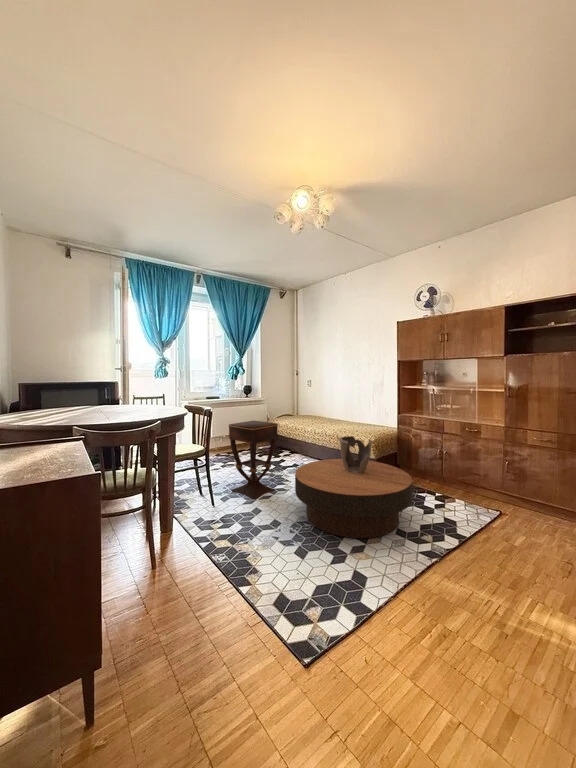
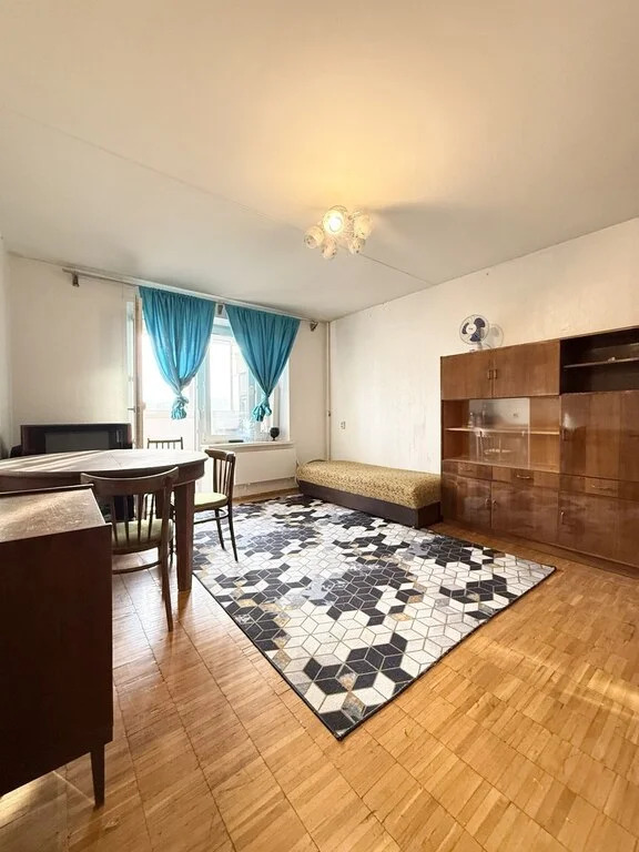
- coffee table [294,458,413,539]
- decorative bowl [337,435,374,474]
- side table [228,420,279,500]
